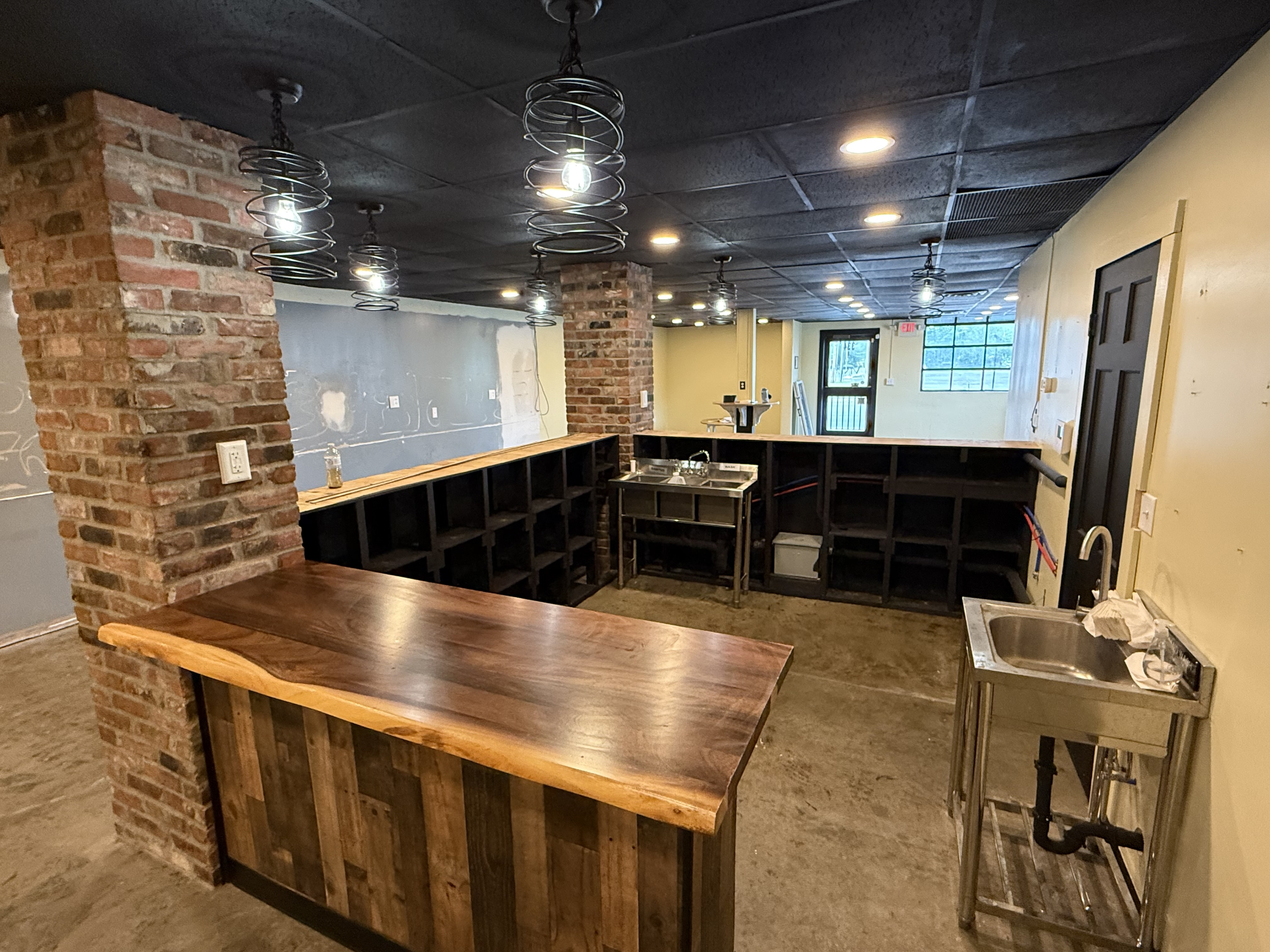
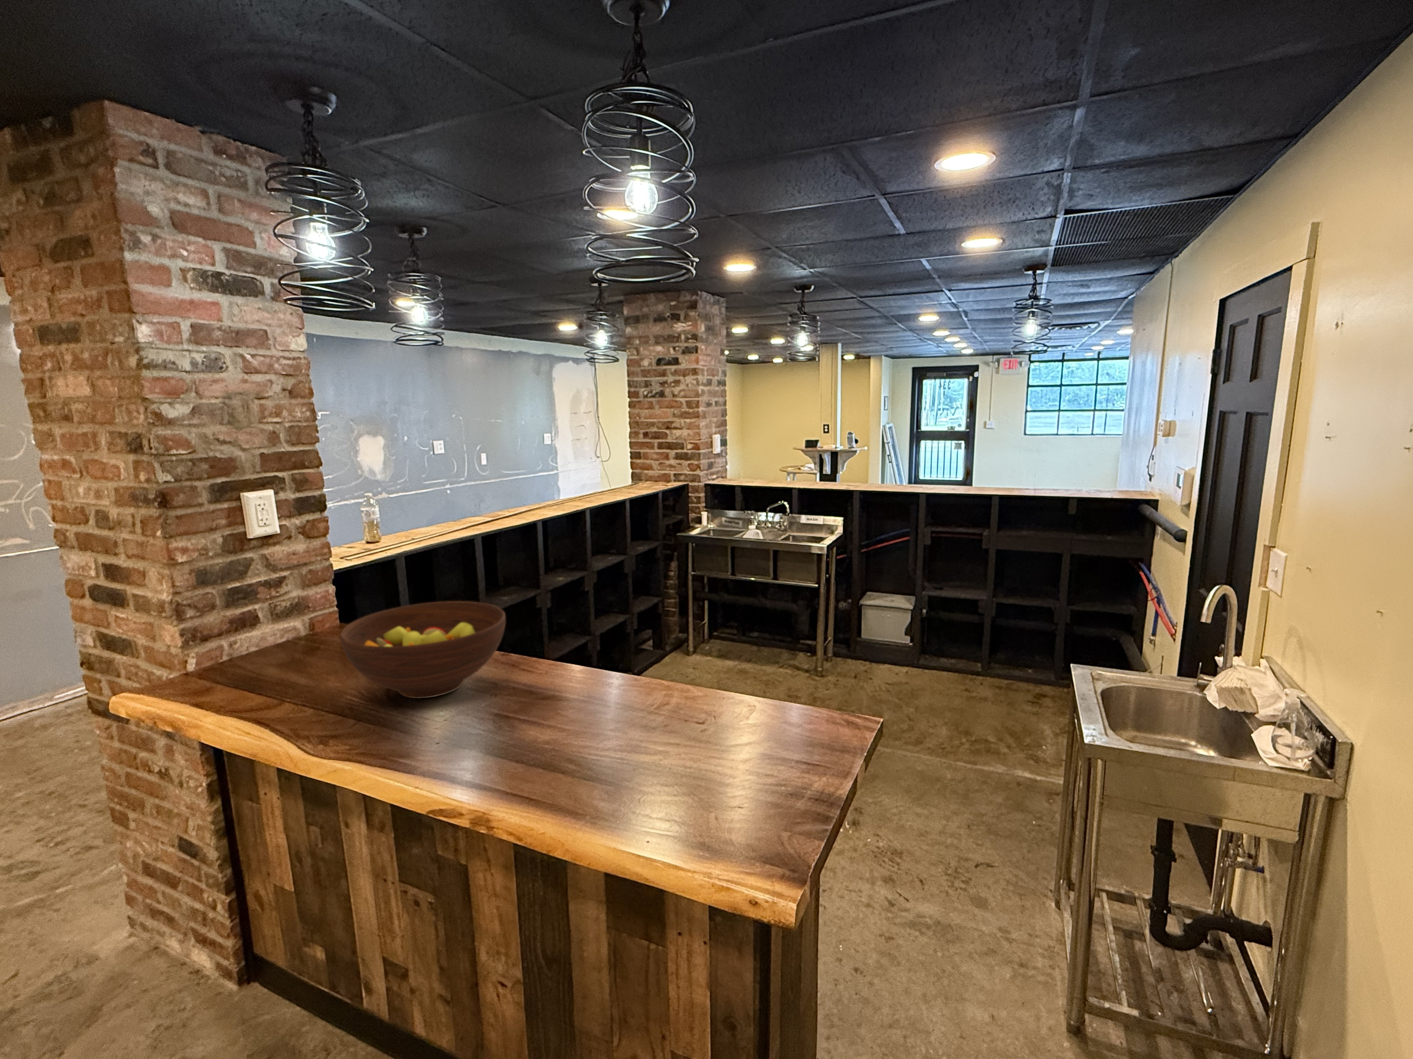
+ fruit bowl [339,601,506,699]
